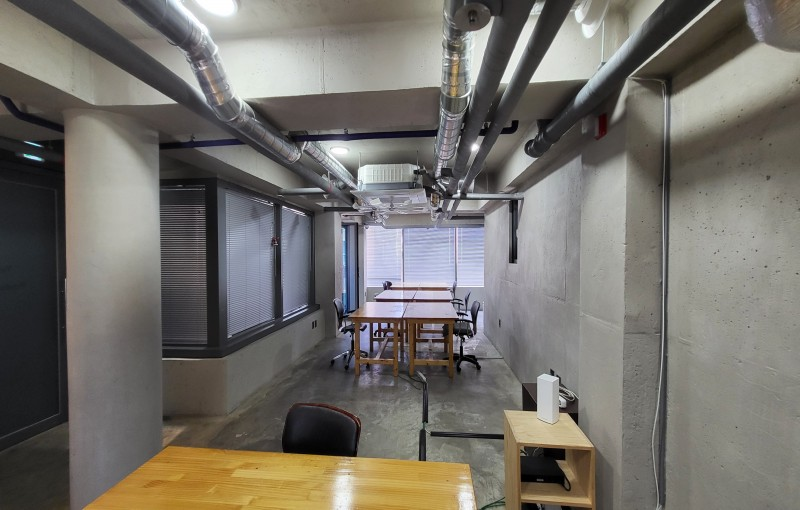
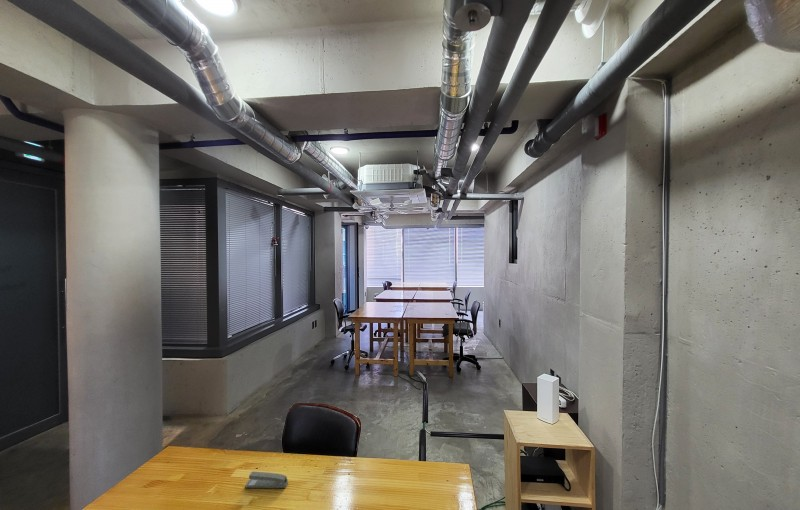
+ stapler [244,470,289,489]
